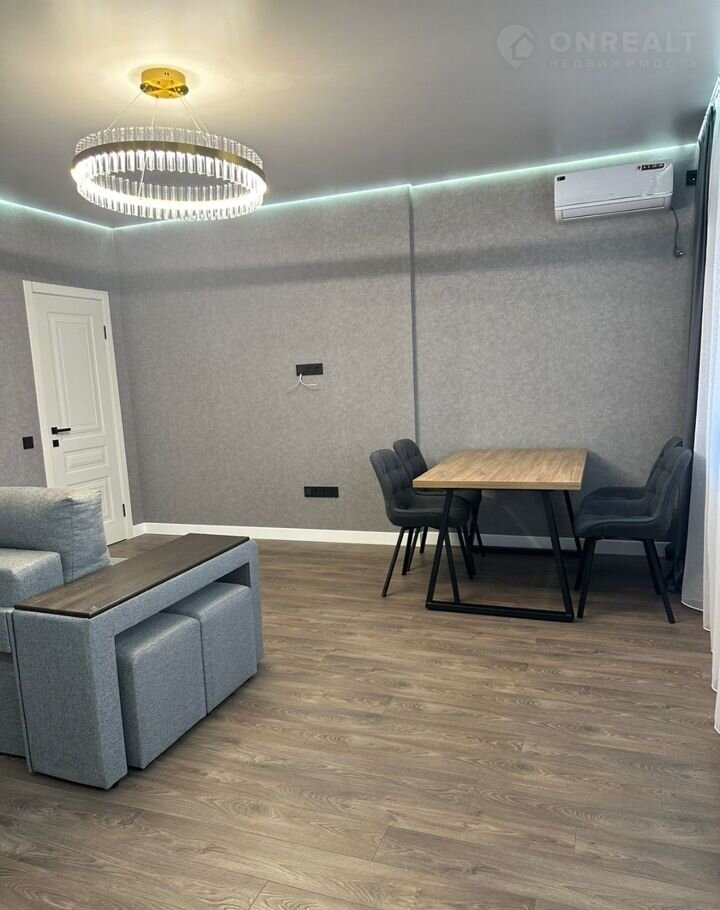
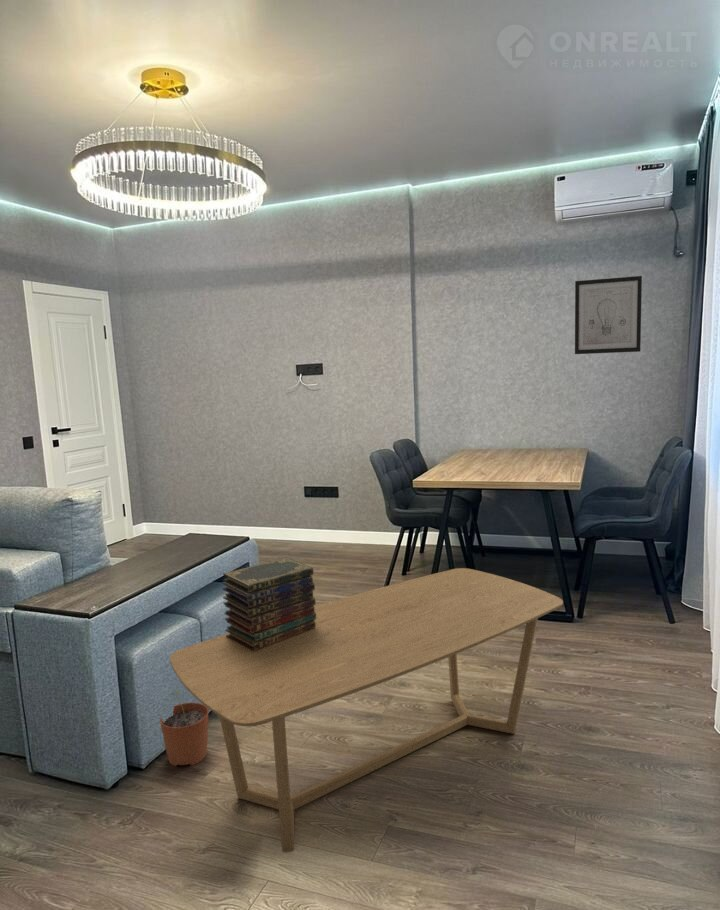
+ book stack [221,557,317,651]
+ plant pot [159,689,210,767]
+ coffee table [169,567,564,853]
+ wall art [574,275,643,355]
